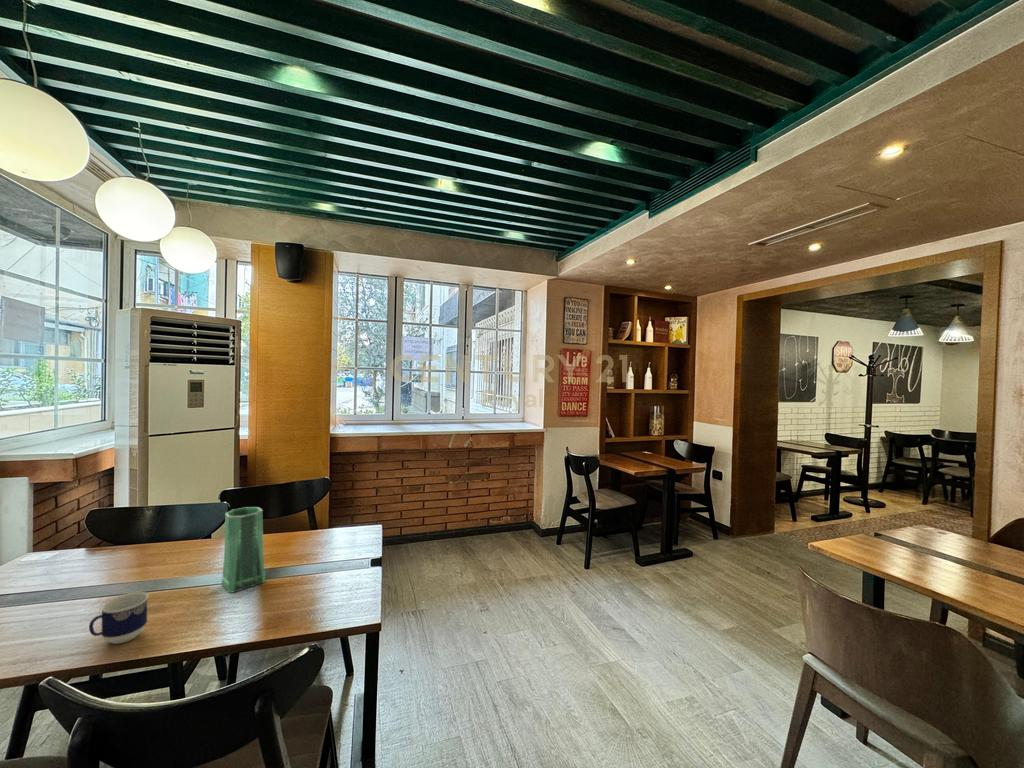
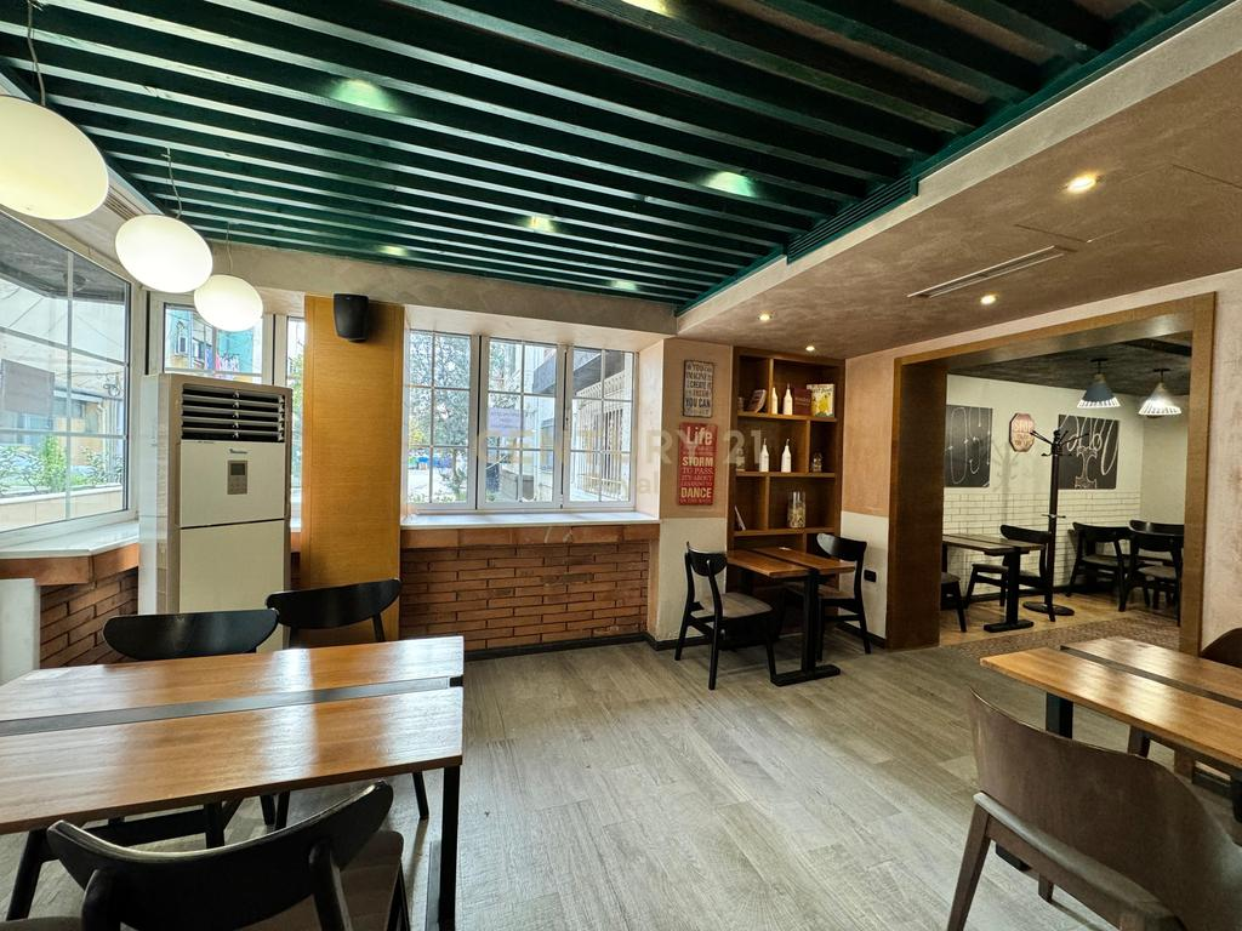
- vase [221,506,266,594]
- cup [88,591,150,645]
